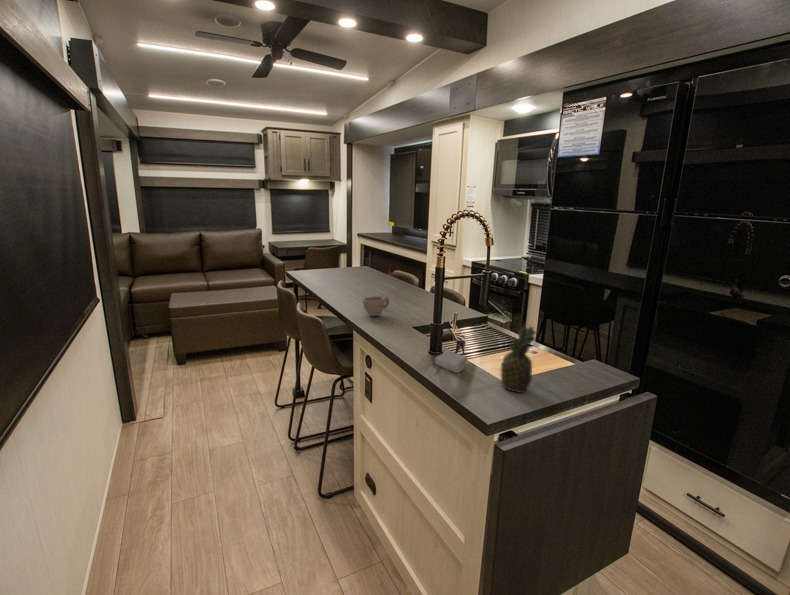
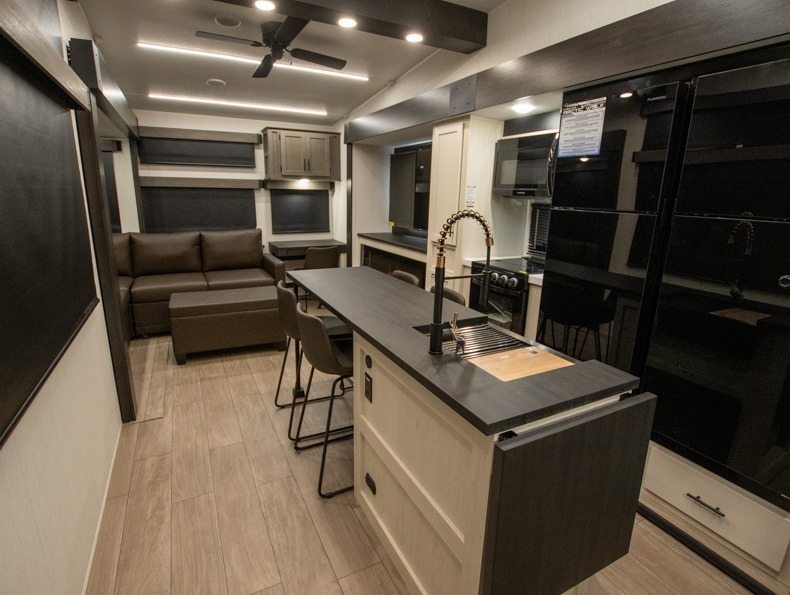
- cup [362,295,391,317]
- fruit [499,321,538,394]
- soap bar [434,350,468,374]
